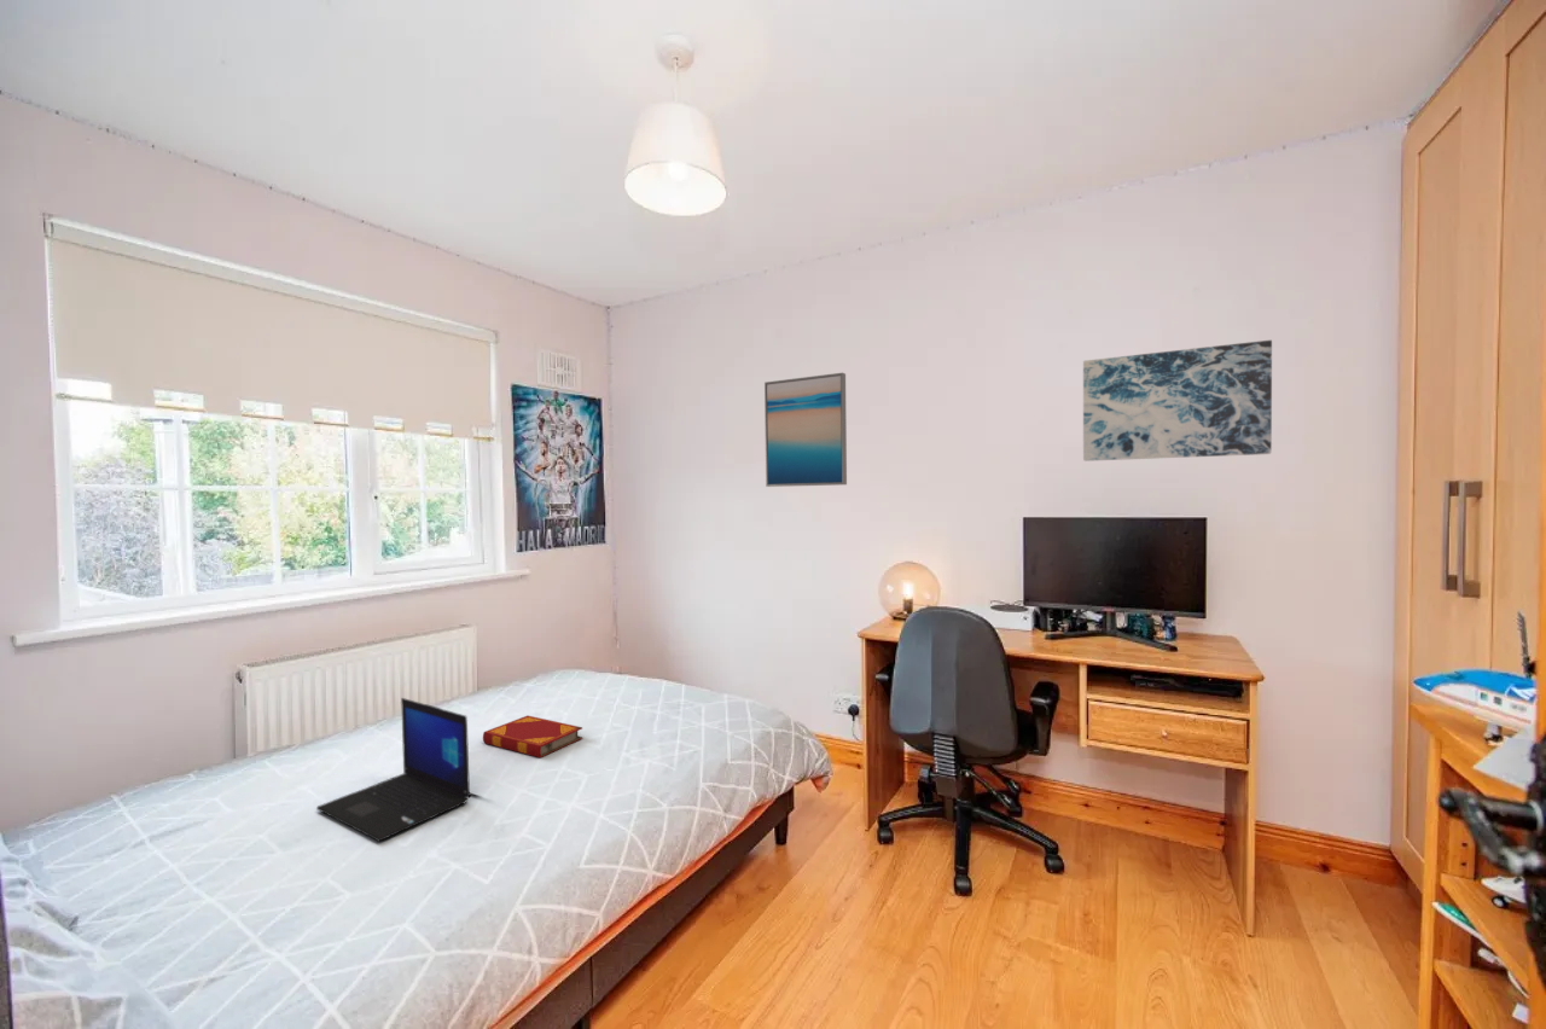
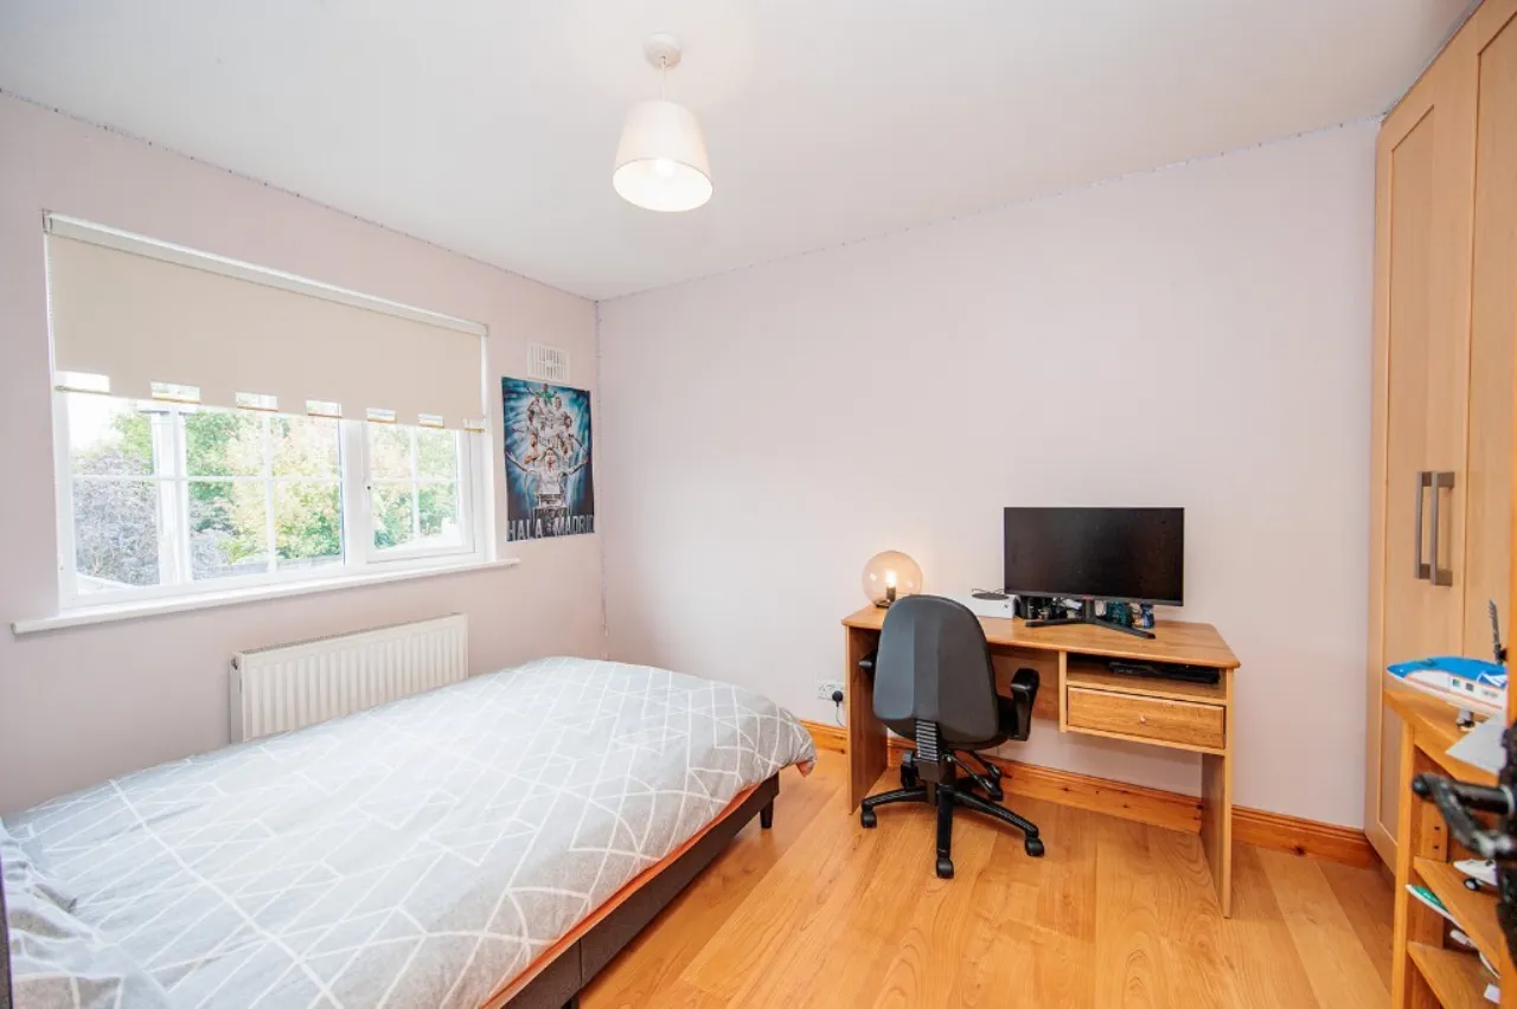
- laptop [315,697,471,843]
- hardback book [482,715,583,758]
- wall art [763,372,848,488]
- wall art [1082,339,1273,463]
